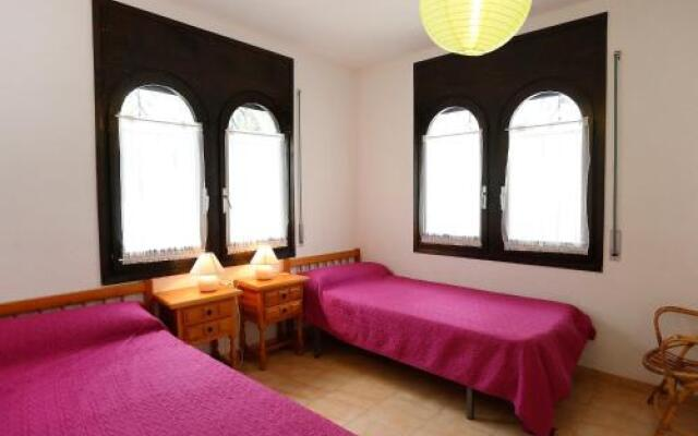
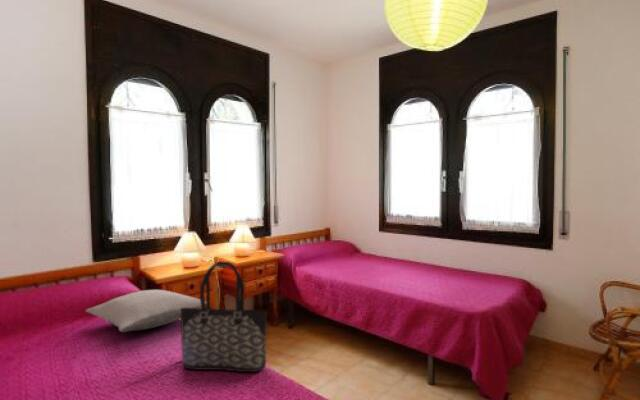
+ pillow [85,289,206,333]
+ tote bag [180,261,267,373]
